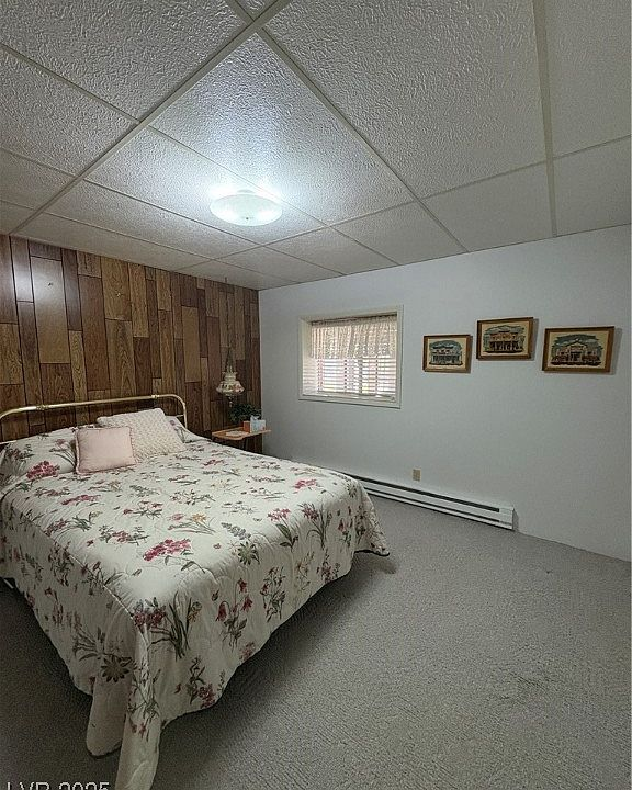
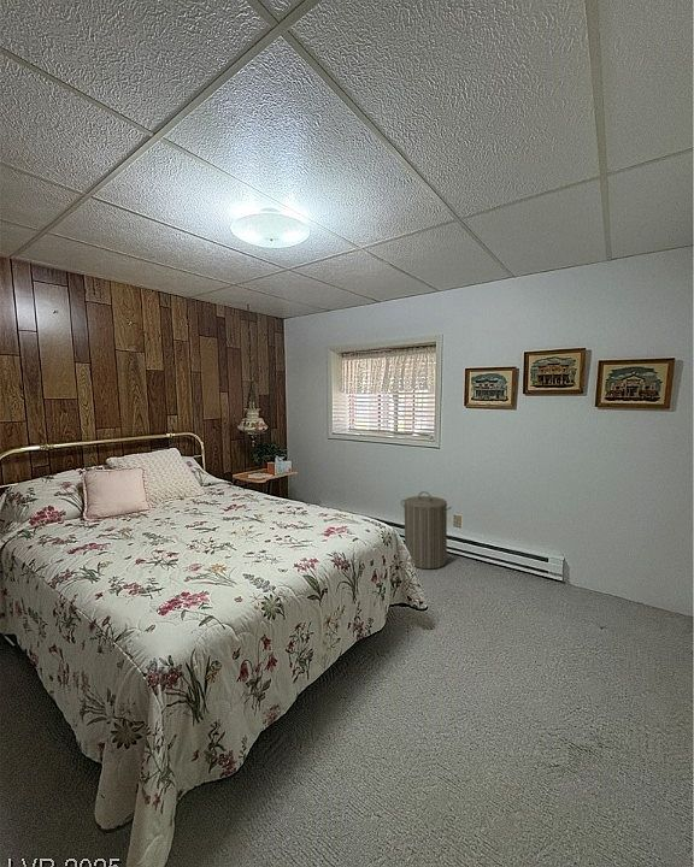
+ laundry hamper [400,490,453,570]
